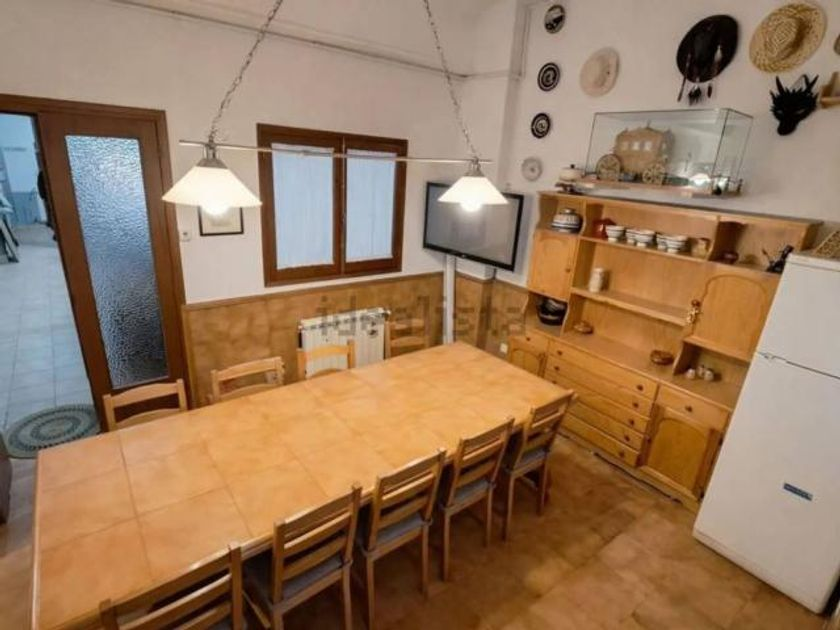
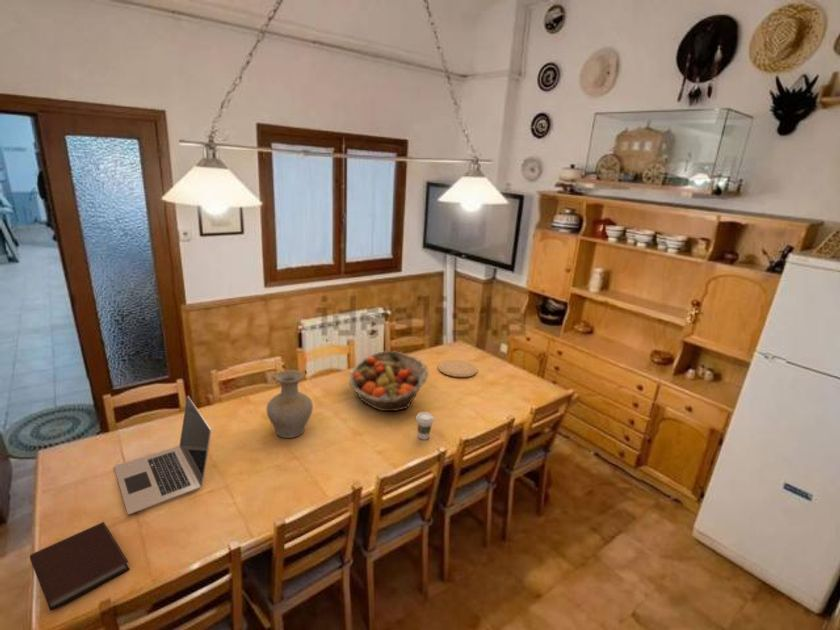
+ coffee cup [415,411,435,441]
+ laptop [113,395,212,515]
+ plate [437,359,478,378]
+ fruit basket [348,350,430,412]
+ vase [266,369,314,439]
+ notebook [29,521,130,612]
